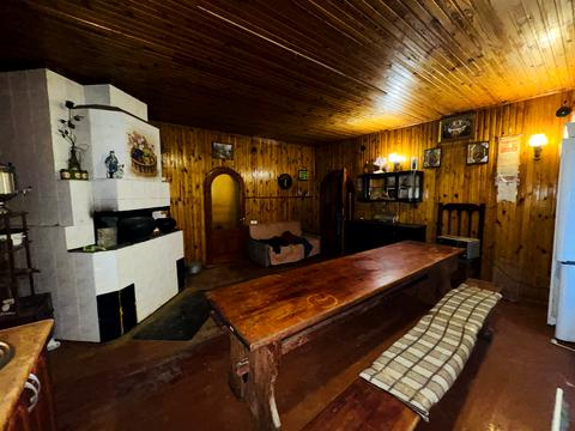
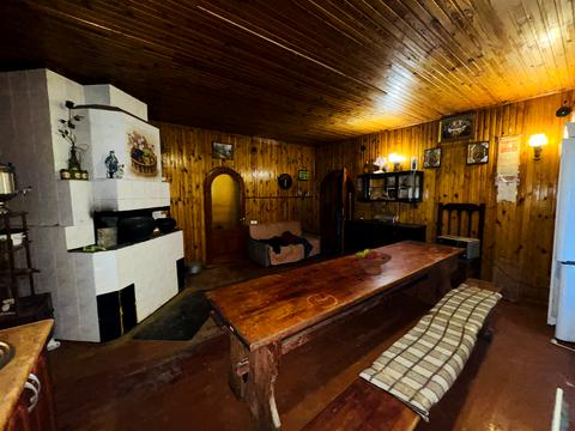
+ fruit bowl [355,248,393,275]
